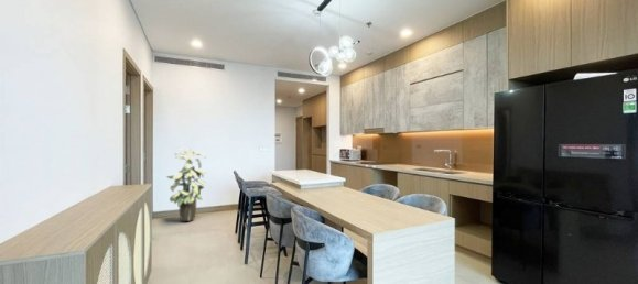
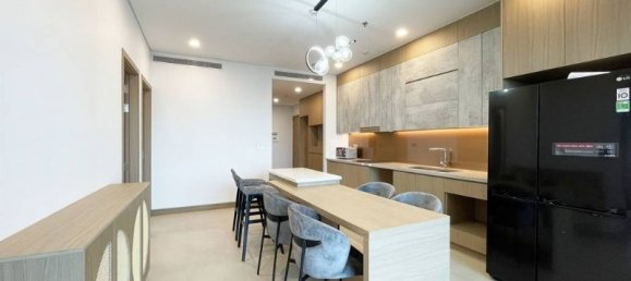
- indoor plant [165,146,207,222]
